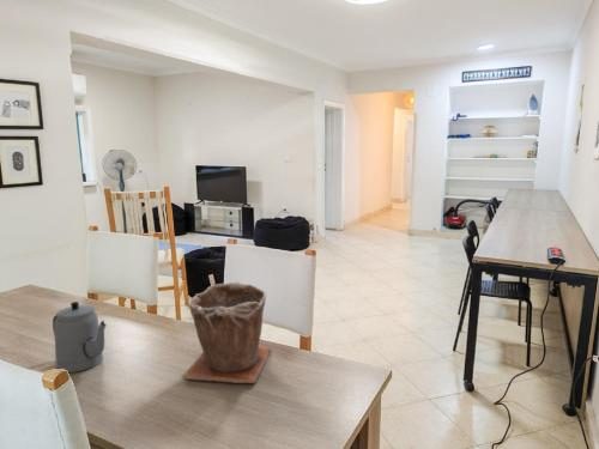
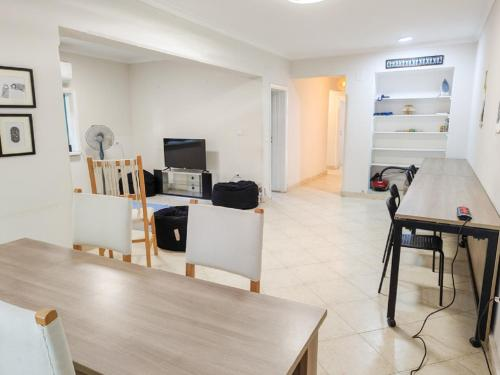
- plant pot [181,280,272,384]
- teapot [52,301,108,374]
